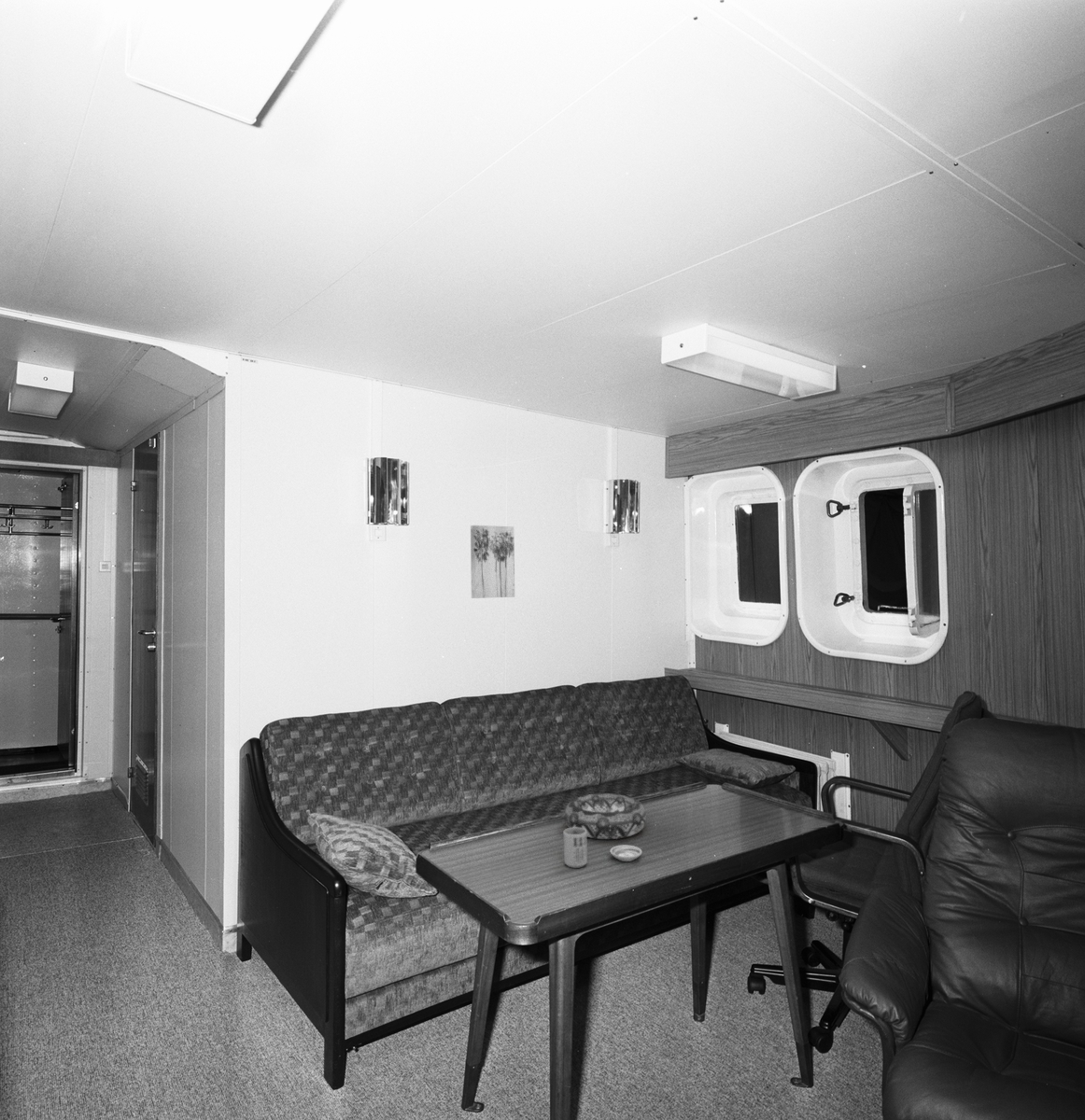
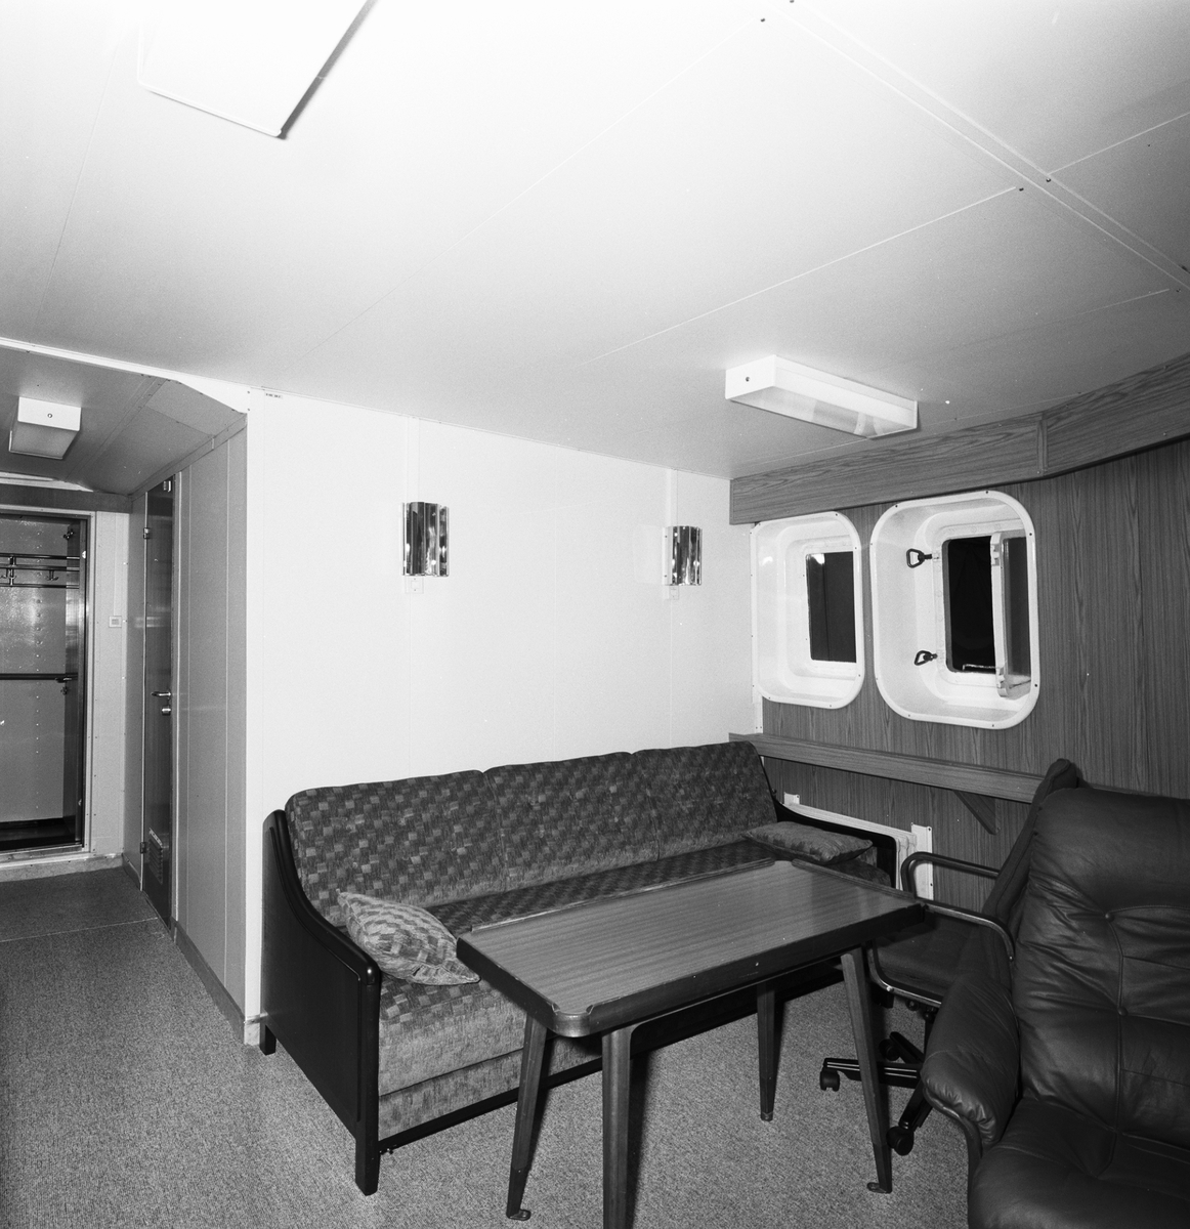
- saucer [609,845,642,862]
- cup [562,827,588,869]
- decorative bowl [564,792,647,840]
- wall art [470,525,515,599]
